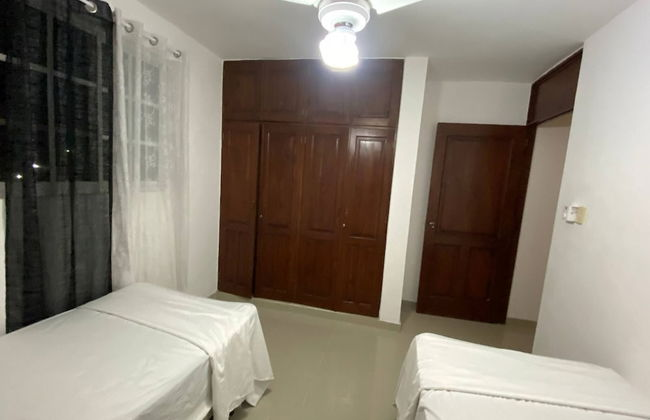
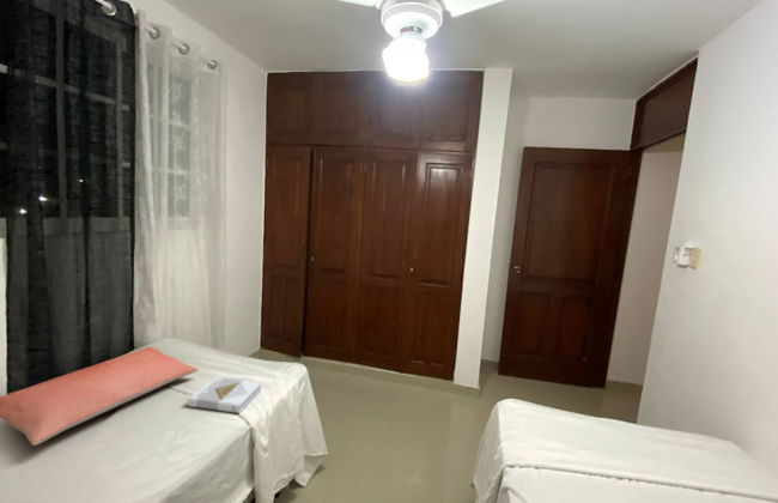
+ pillow [0,346,200,447]
+ book [186,376,263,414]
